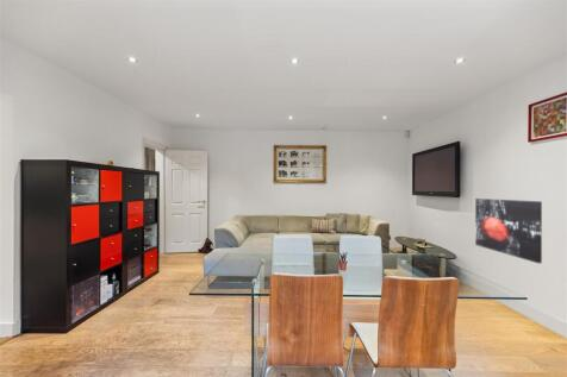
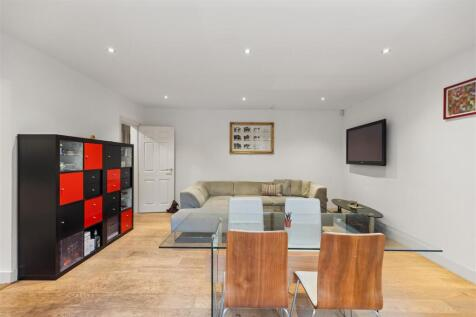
- wall art [474,197,543,264]
